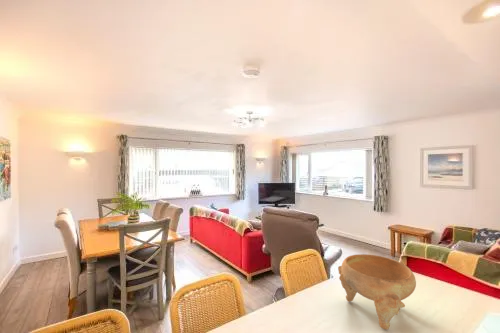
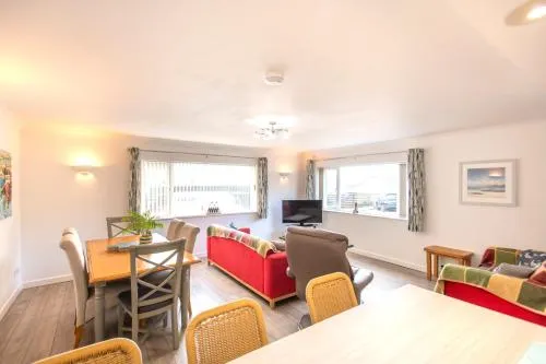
- decorative bowl [337,253,417,331]
